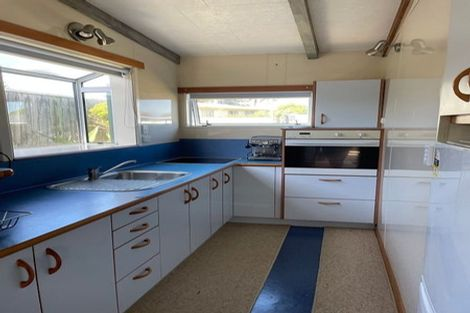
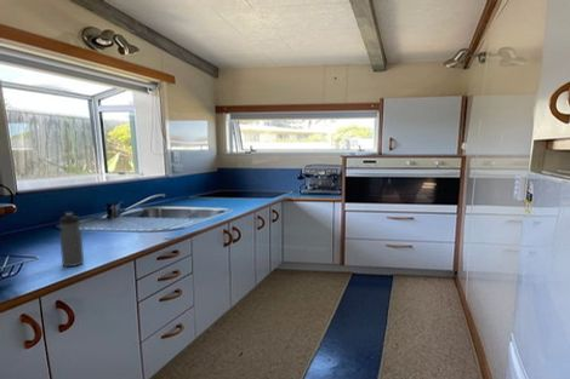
+ water bottle [58,212,85,268]
